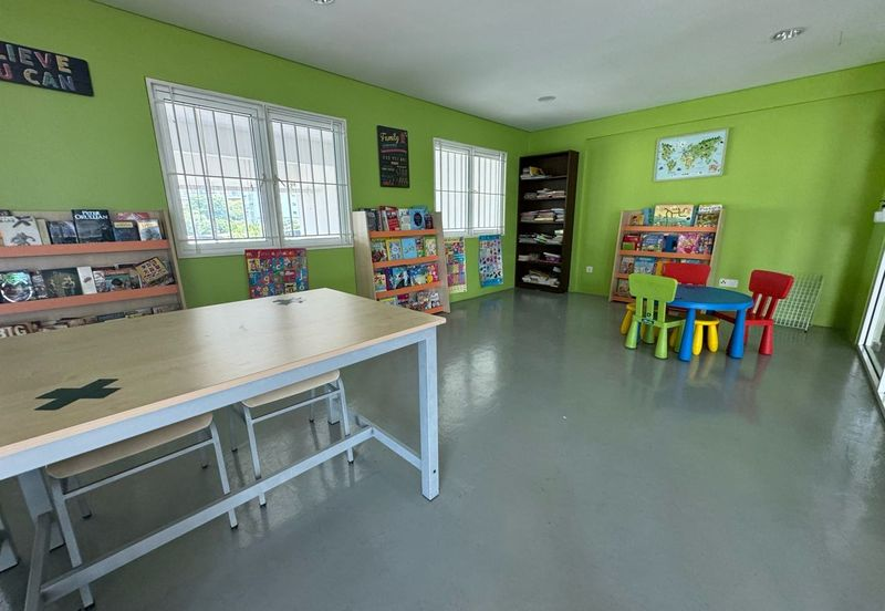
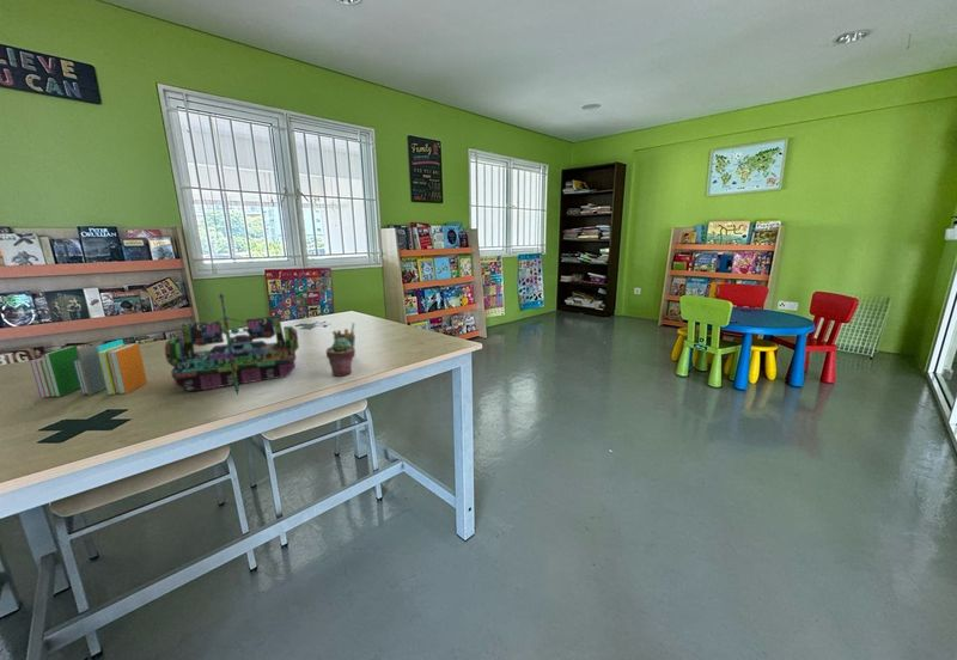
+ book [29,338,148,398]
+ pen holder [331,322,356,348]
+ potted succulent [325,338,356,377]
+ board game [164,292,300,396]
